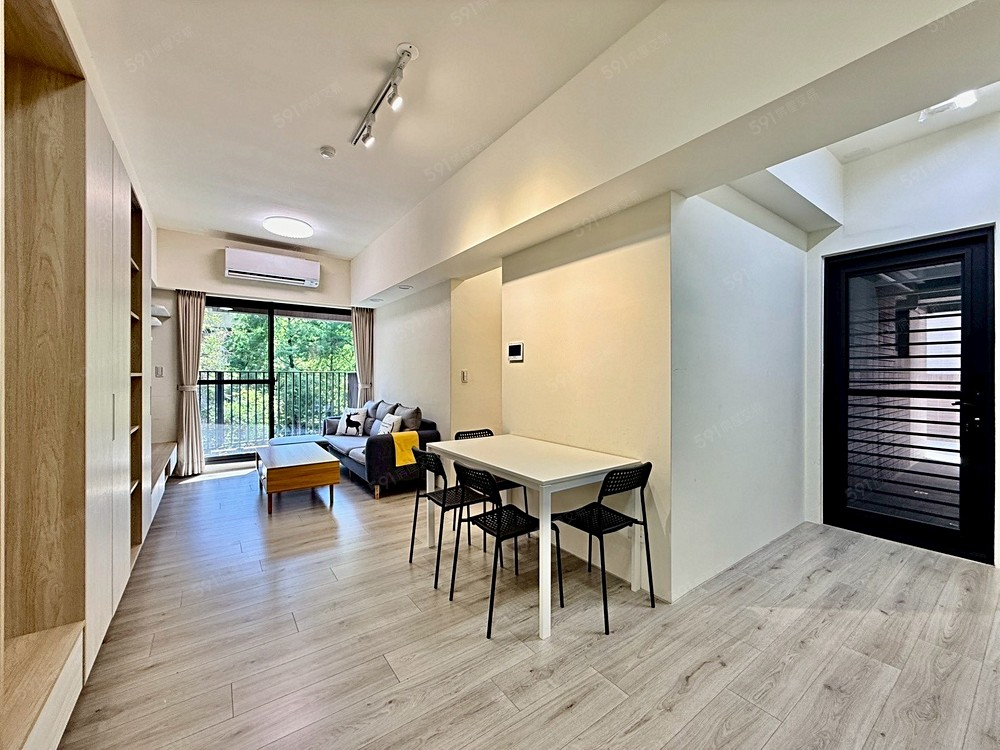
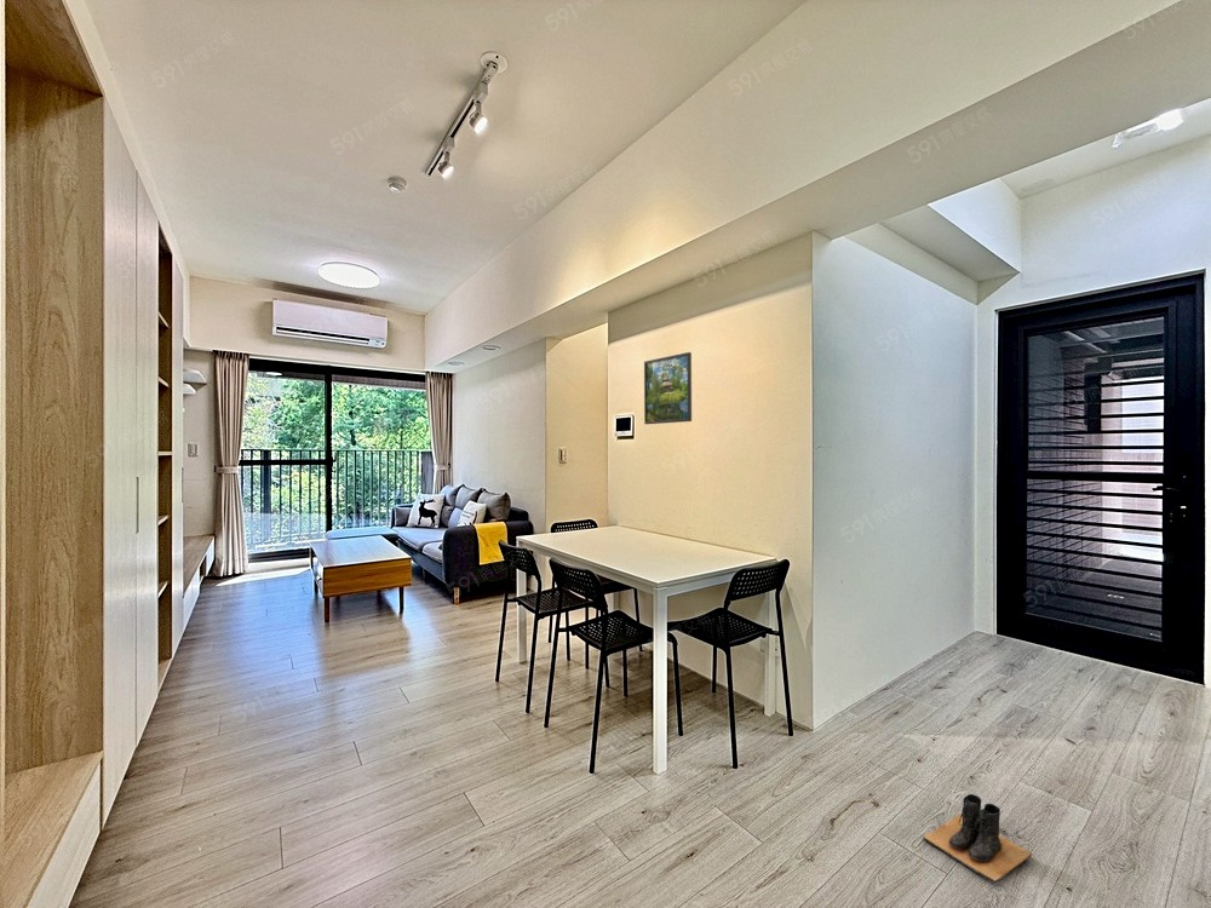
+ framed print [643,351,693,425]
+ boots [923,793,1033,884]
